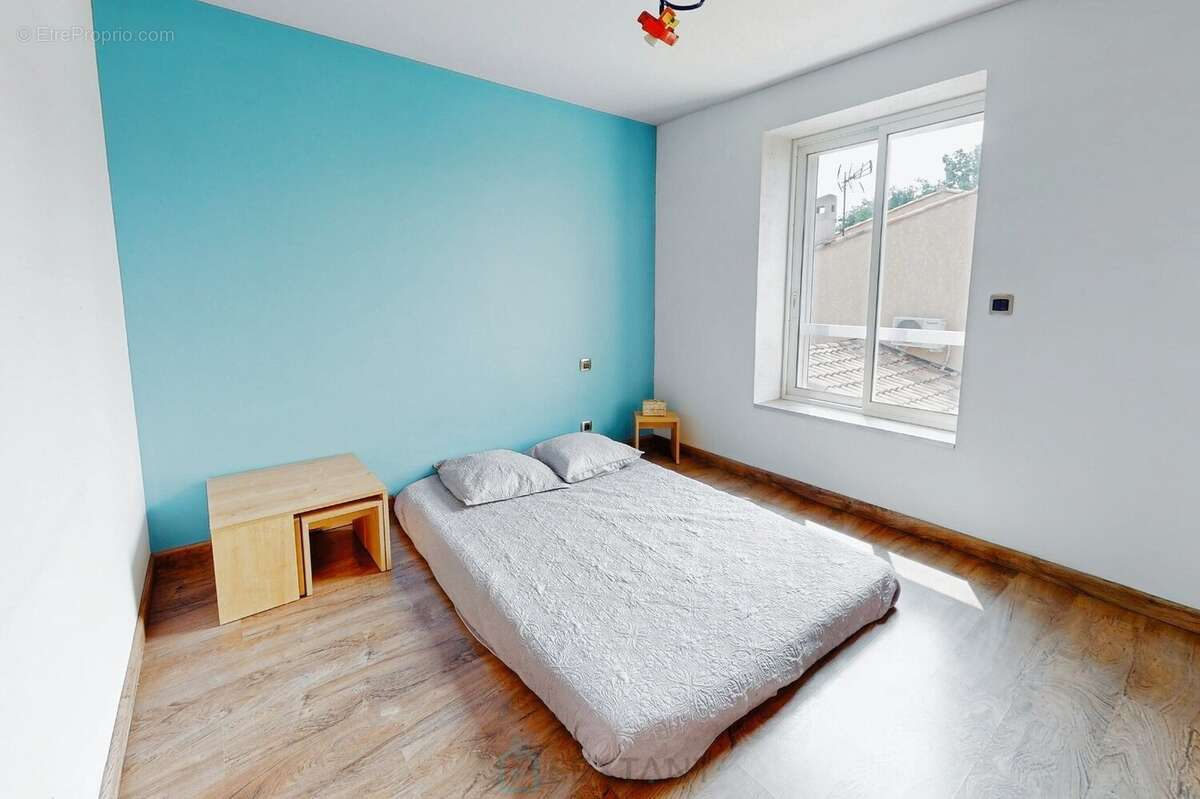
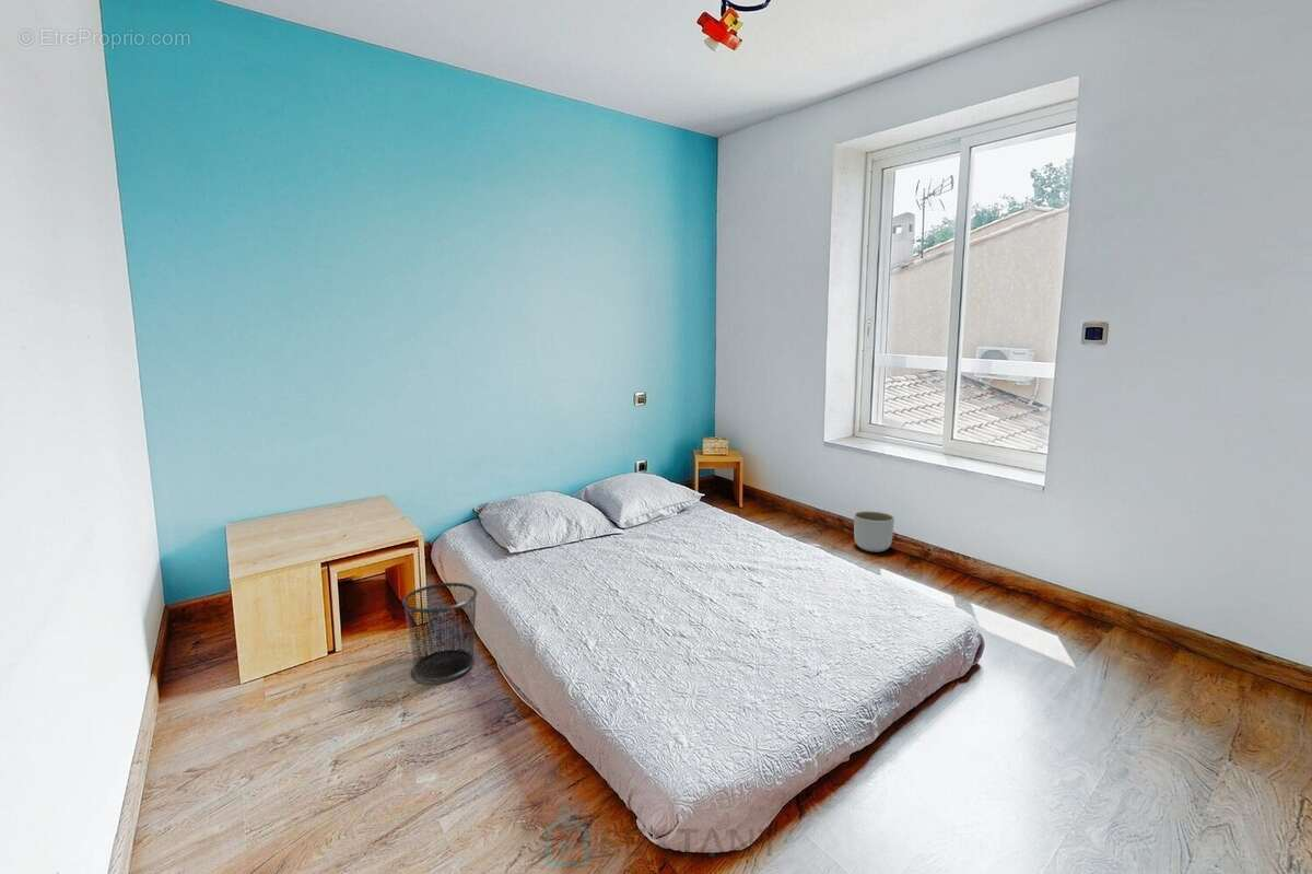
+ waste bin [401,582,479,683]
+ planter [853,510,895,553]
